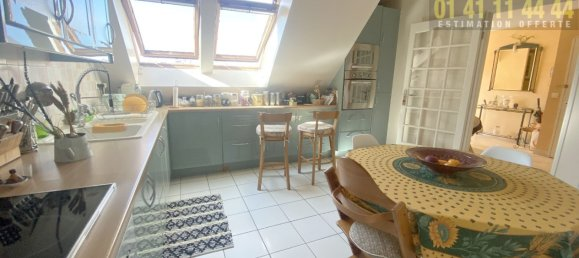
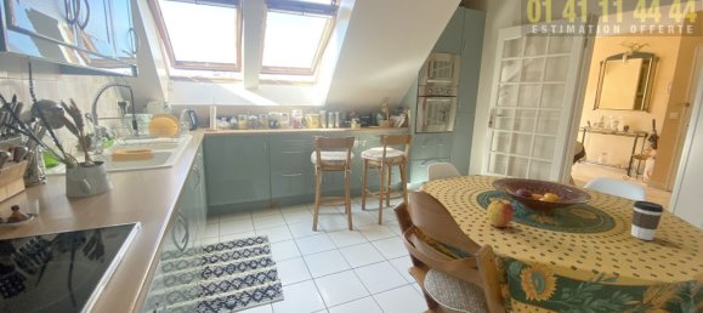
+ coffee cup [630,200,664,241]
+ apple [486,199,515,228]
